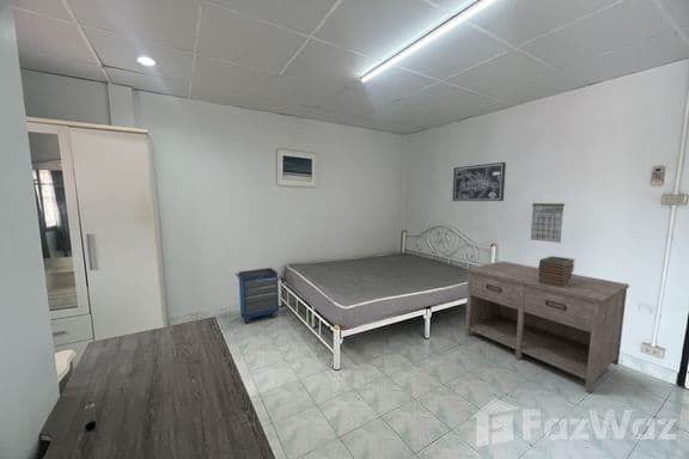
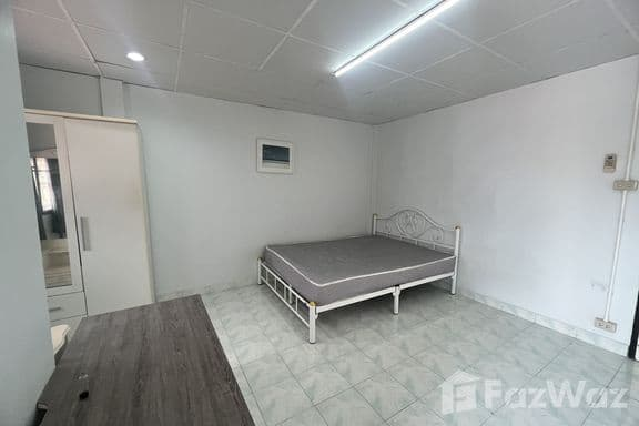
- wall art [451,161,507,202]
- book stack [537,255,577,288]
- nightstand [464,261,630,393]
- cabinet [234,267,280,324]
- calendar [530,196,566,244]
